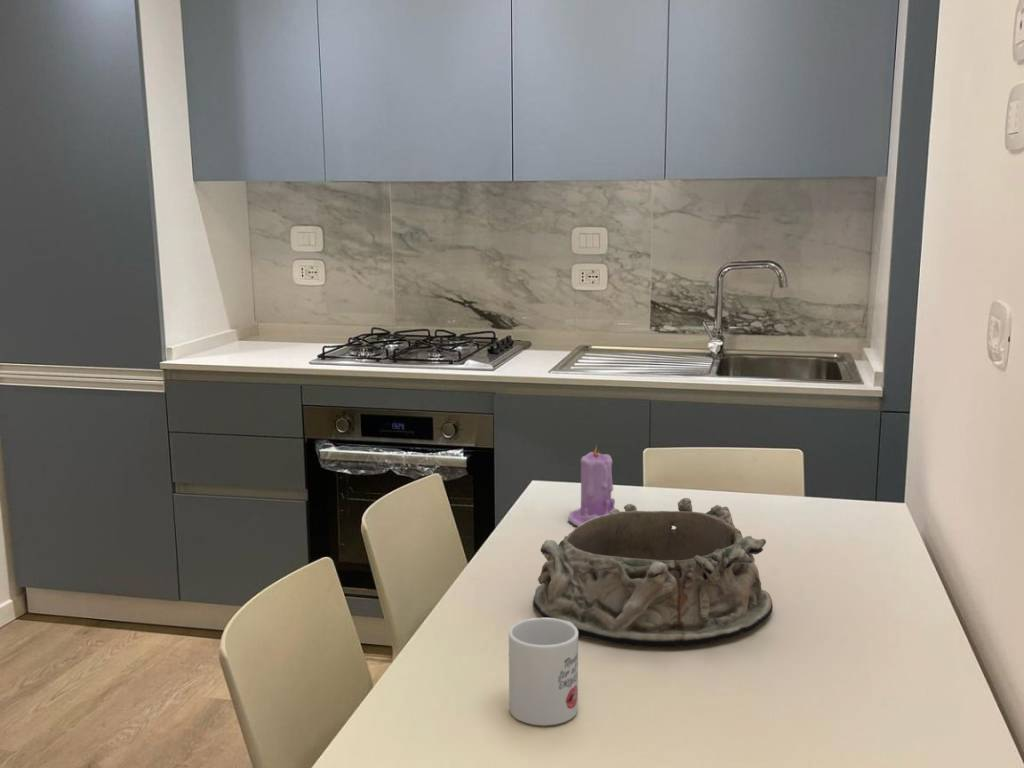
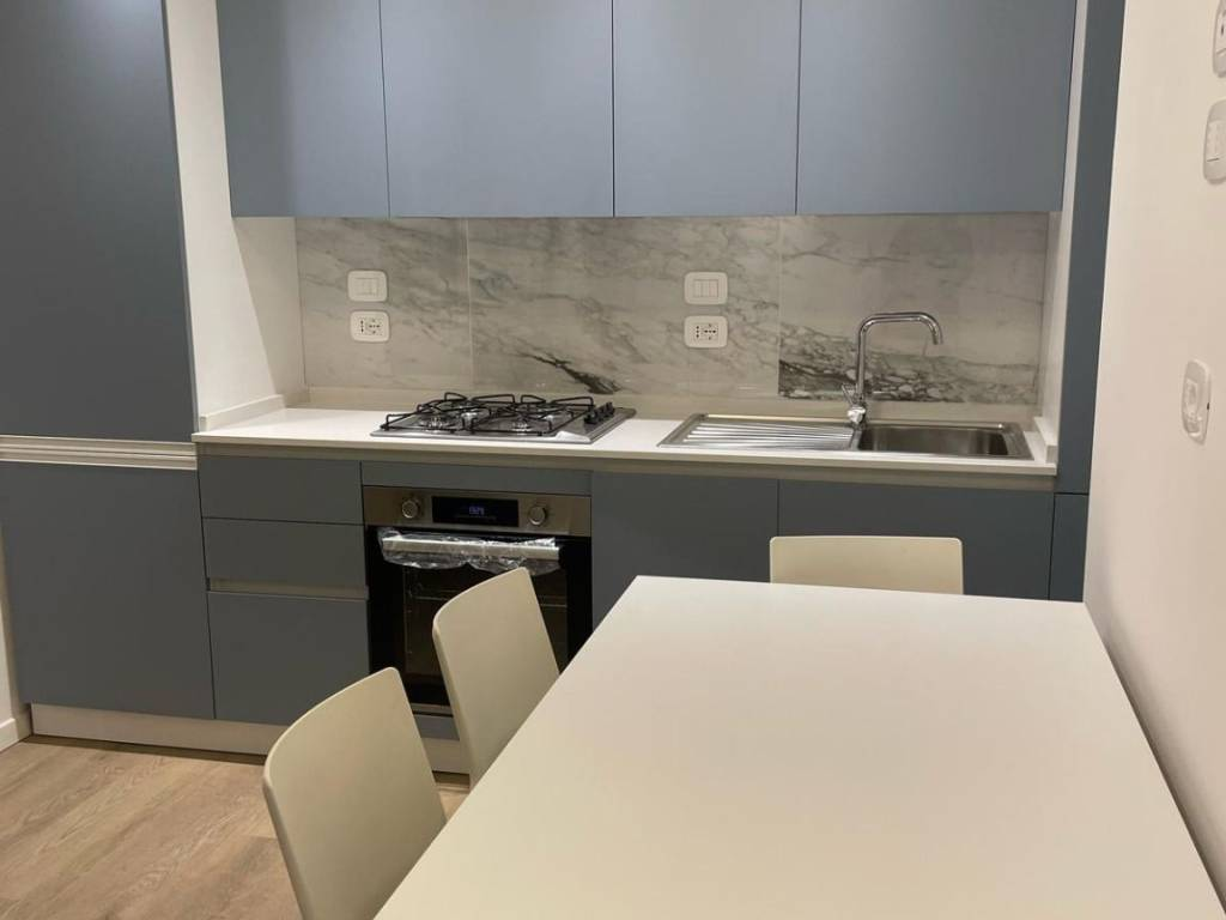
- mug [508,617,579,727]
- candle [567,444,616,527]
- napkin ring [532,497,774,648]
